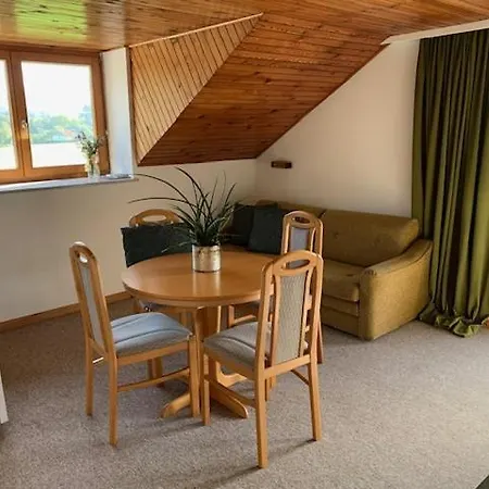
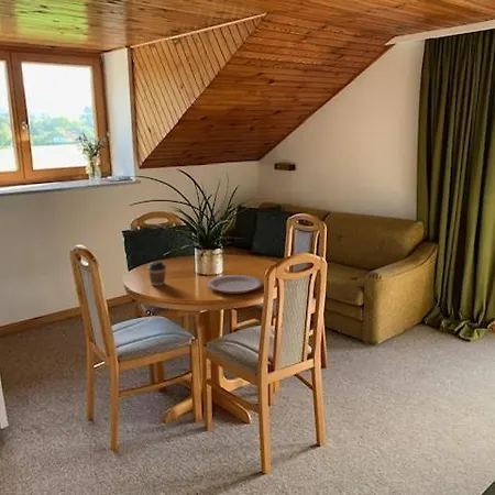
+ coffee cup [147,261,167,287]
+ plate [206,274,264,295]
